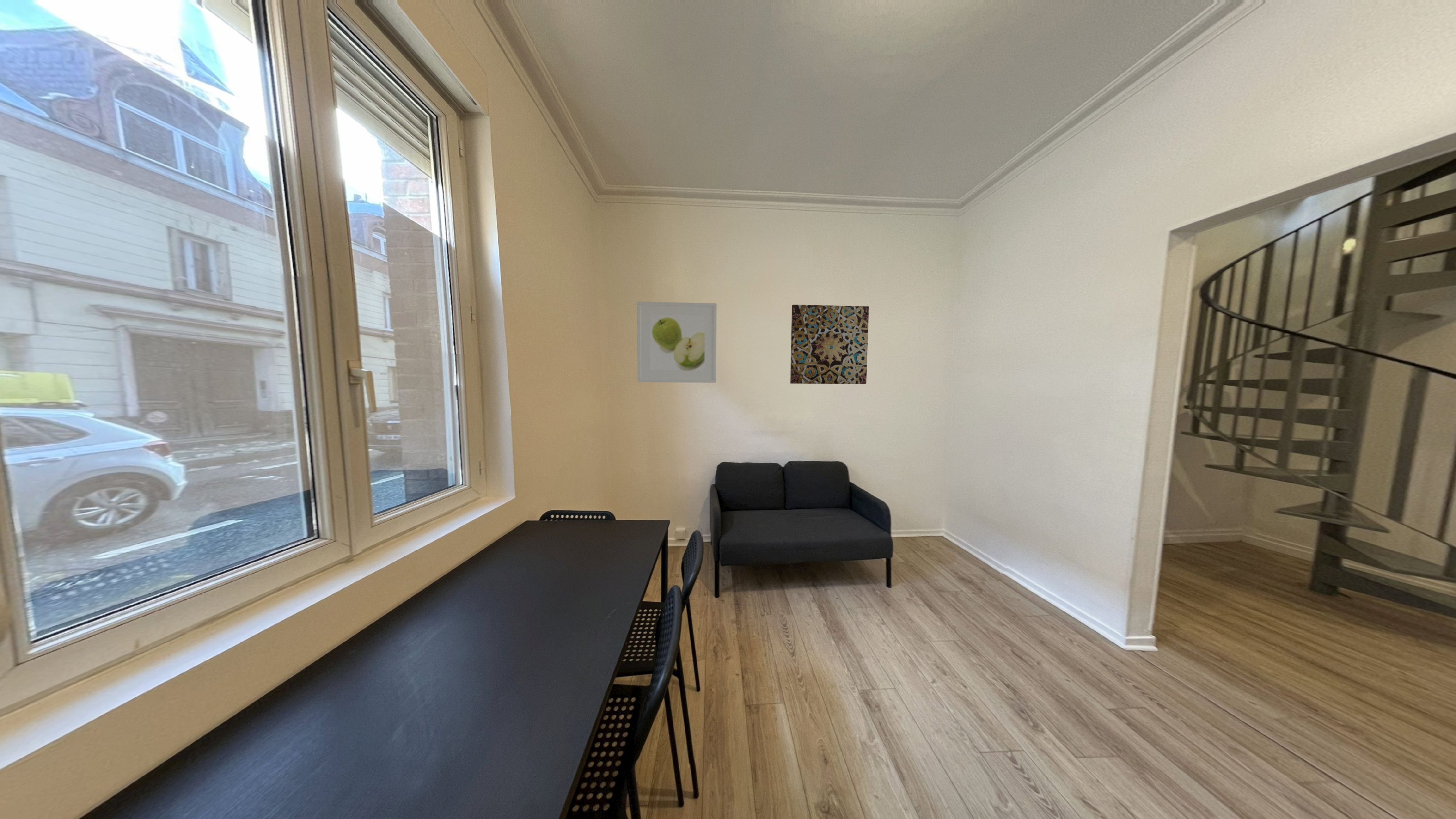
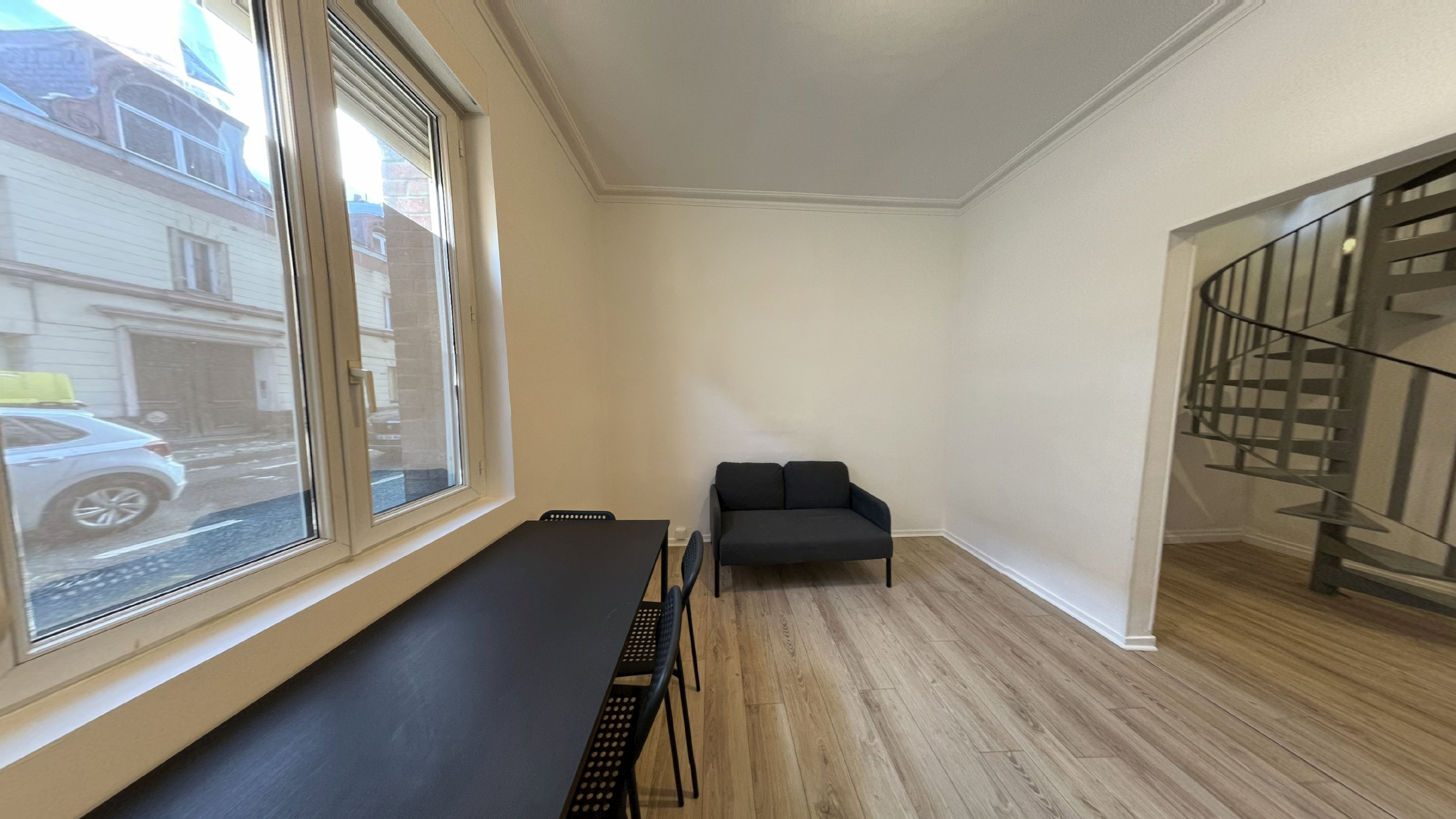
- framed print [637,301,717,383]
- wall art [790,304,869,385]
